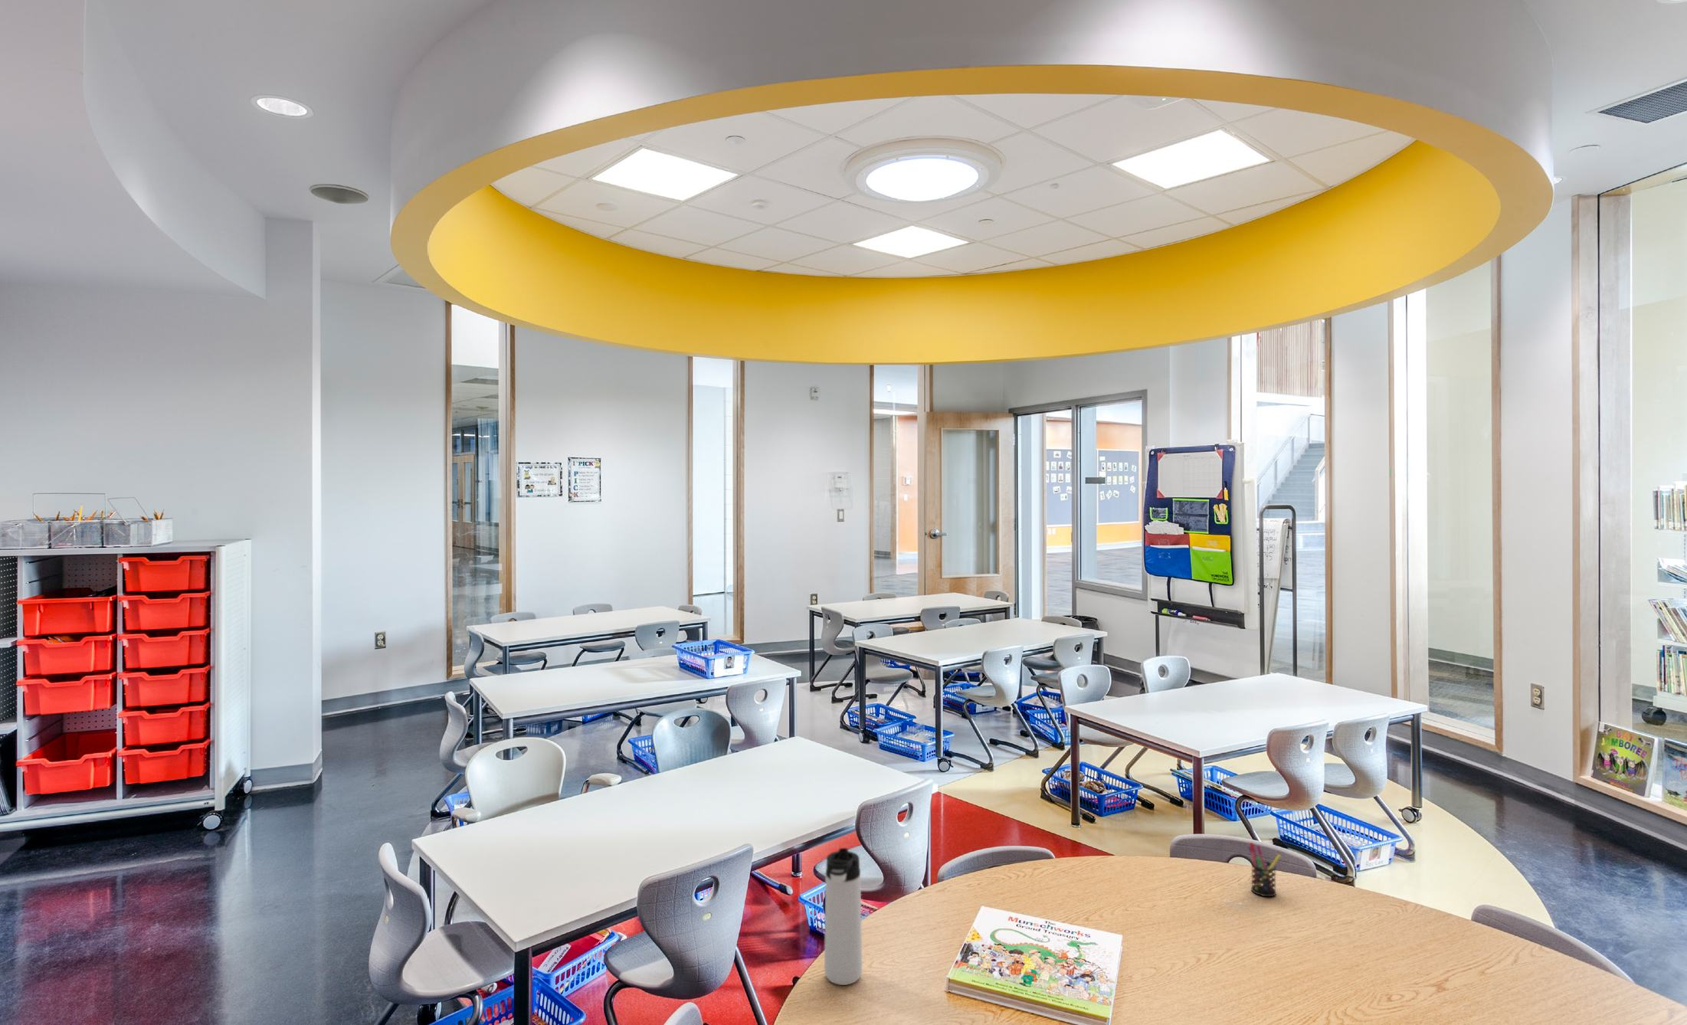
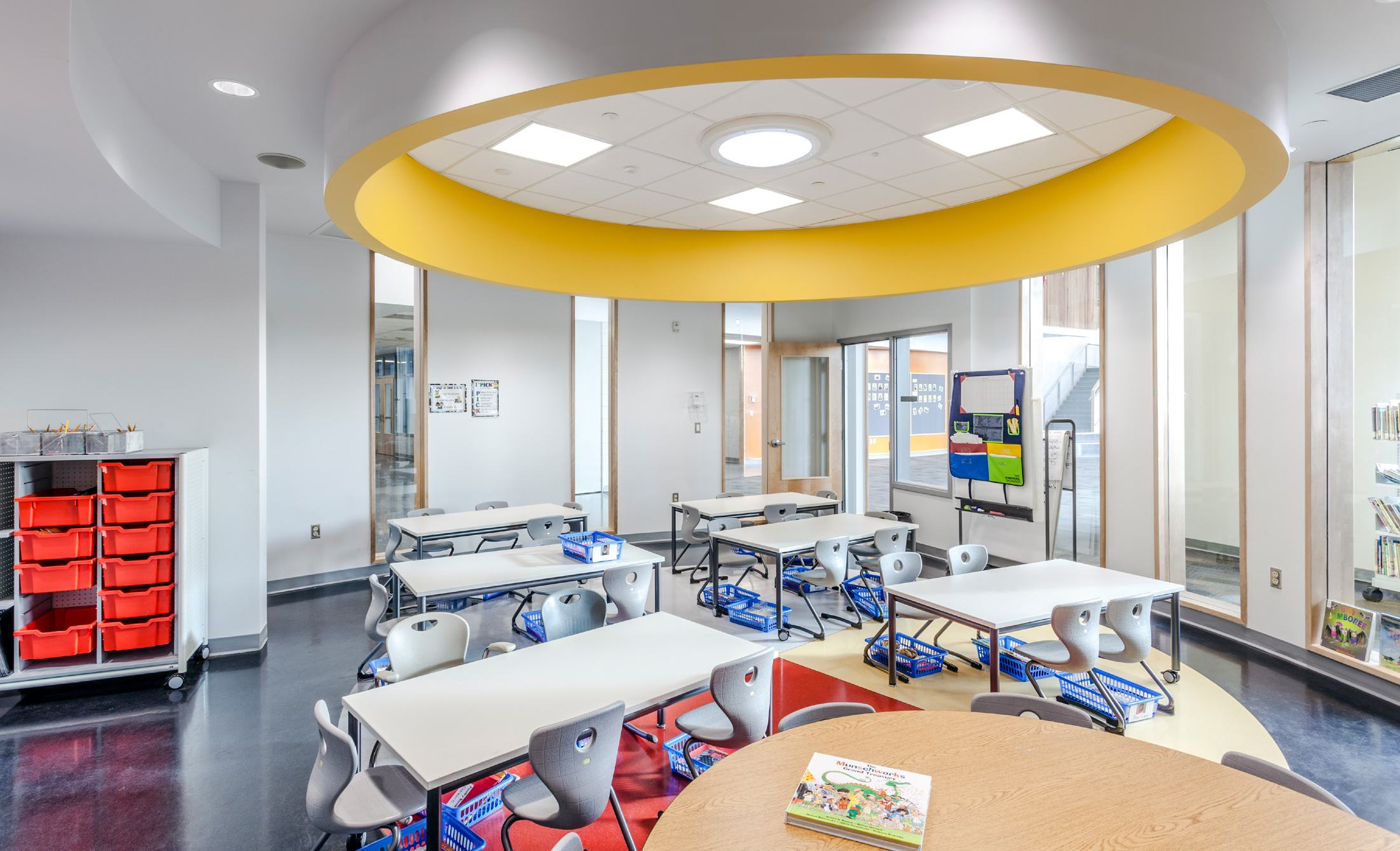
- thermos bottle [823,847,863,986]
- pen holder [1247,842,1281,897]
